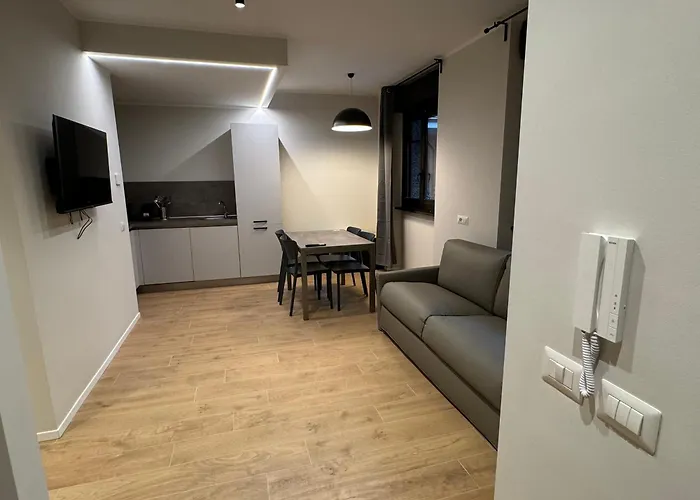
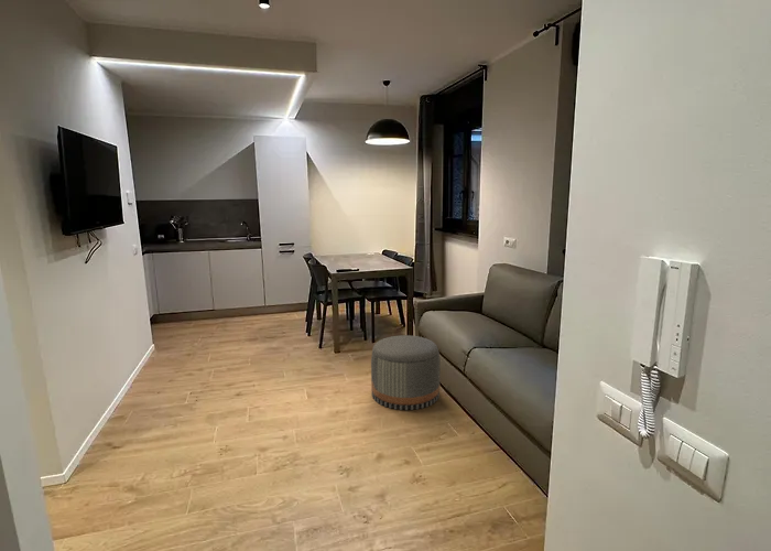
+ pouf [370,334,442,411]
